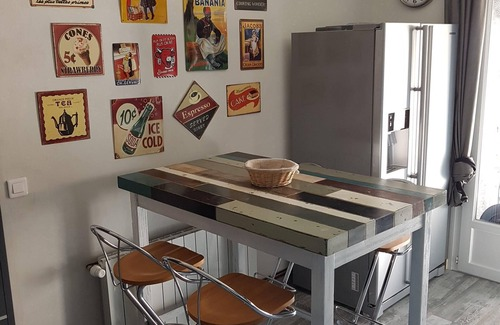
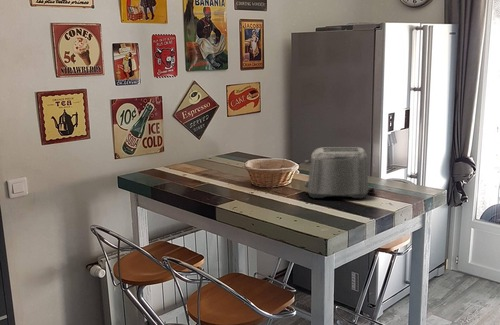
+ toaster [304,146,377,199]
